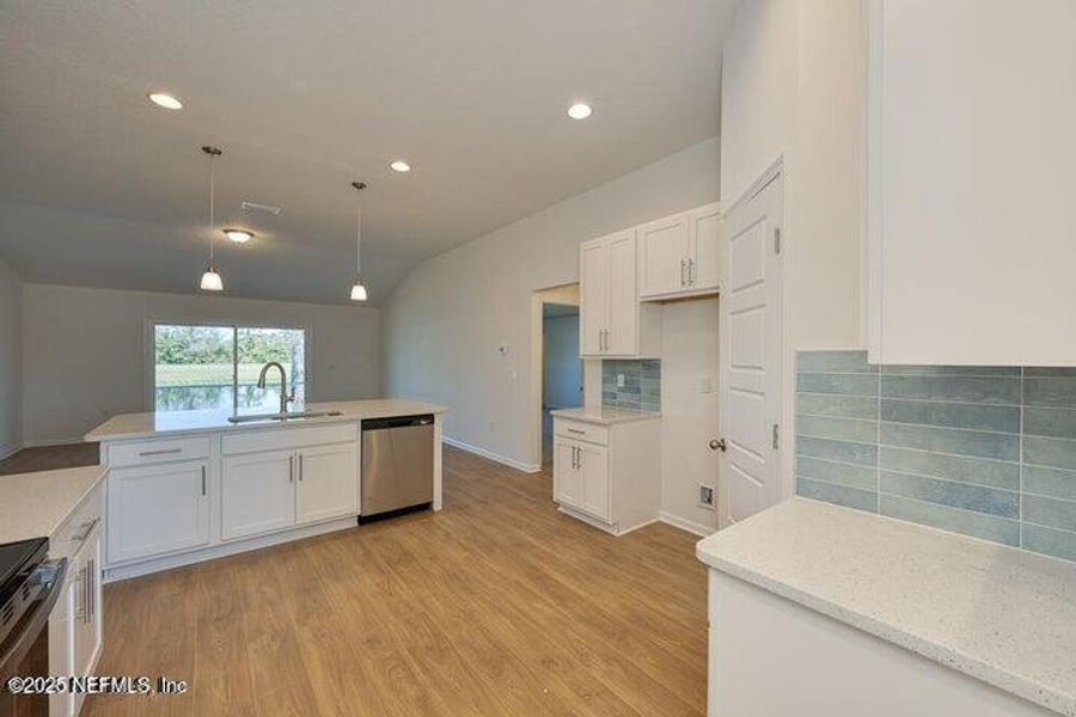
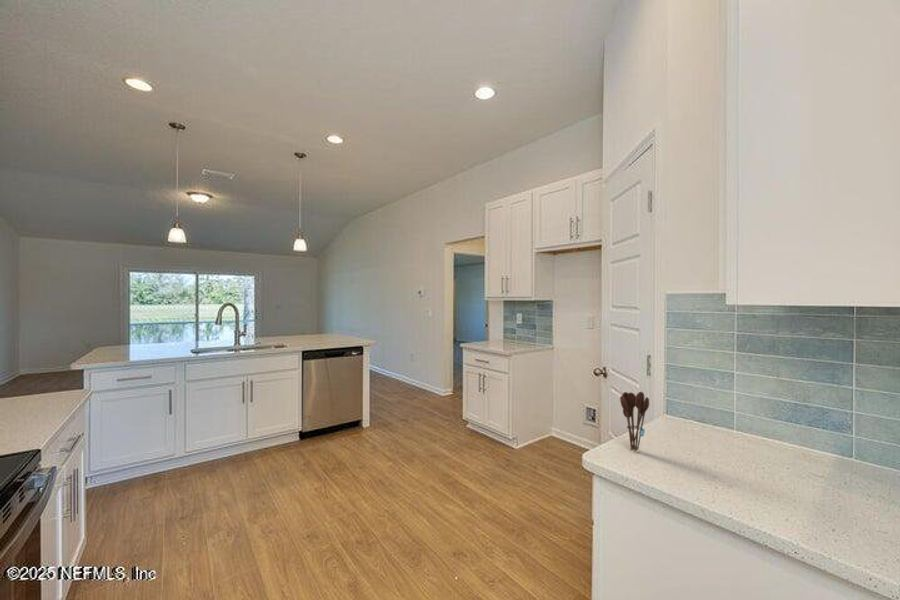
+ utensil holder [619,391,650,452]
